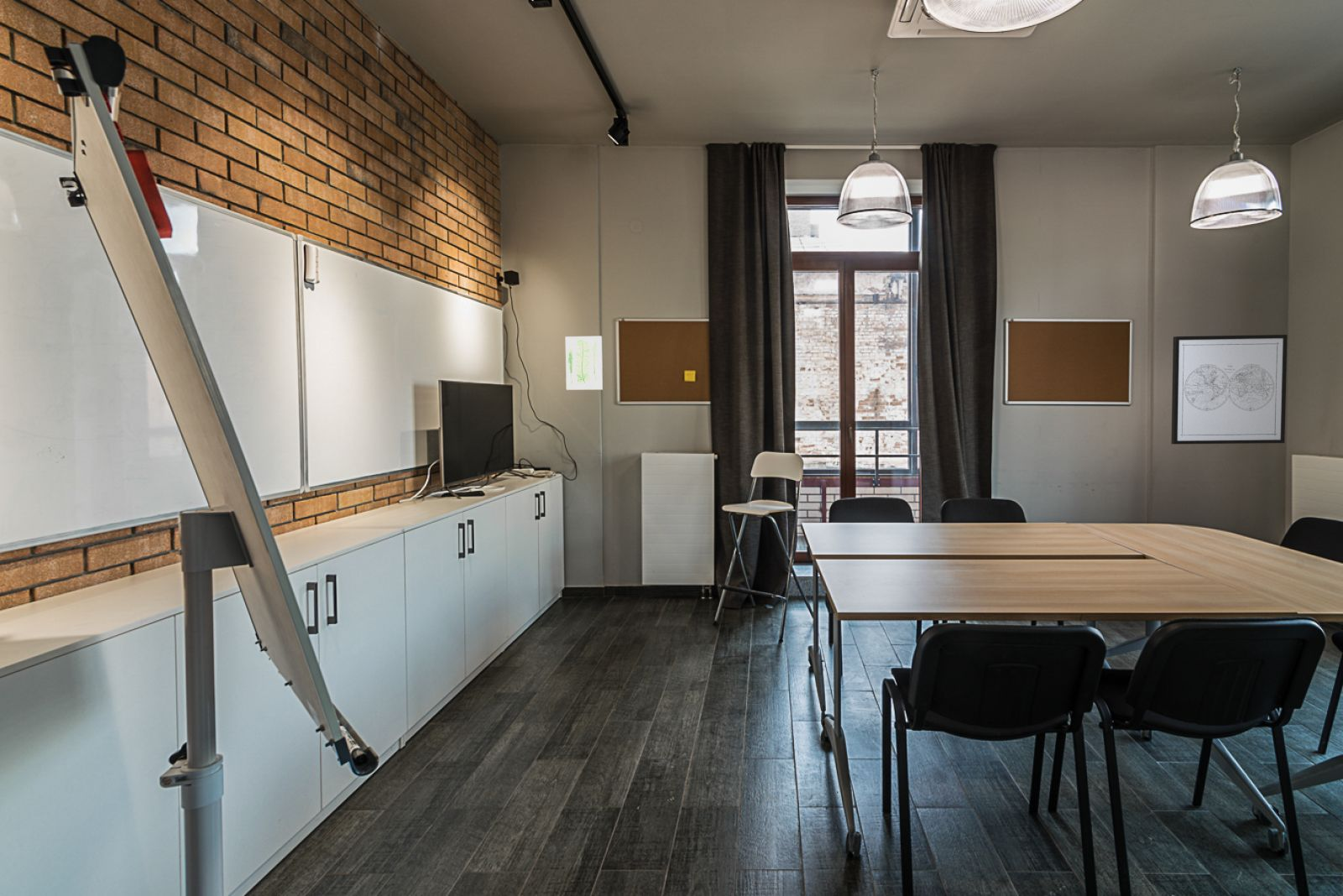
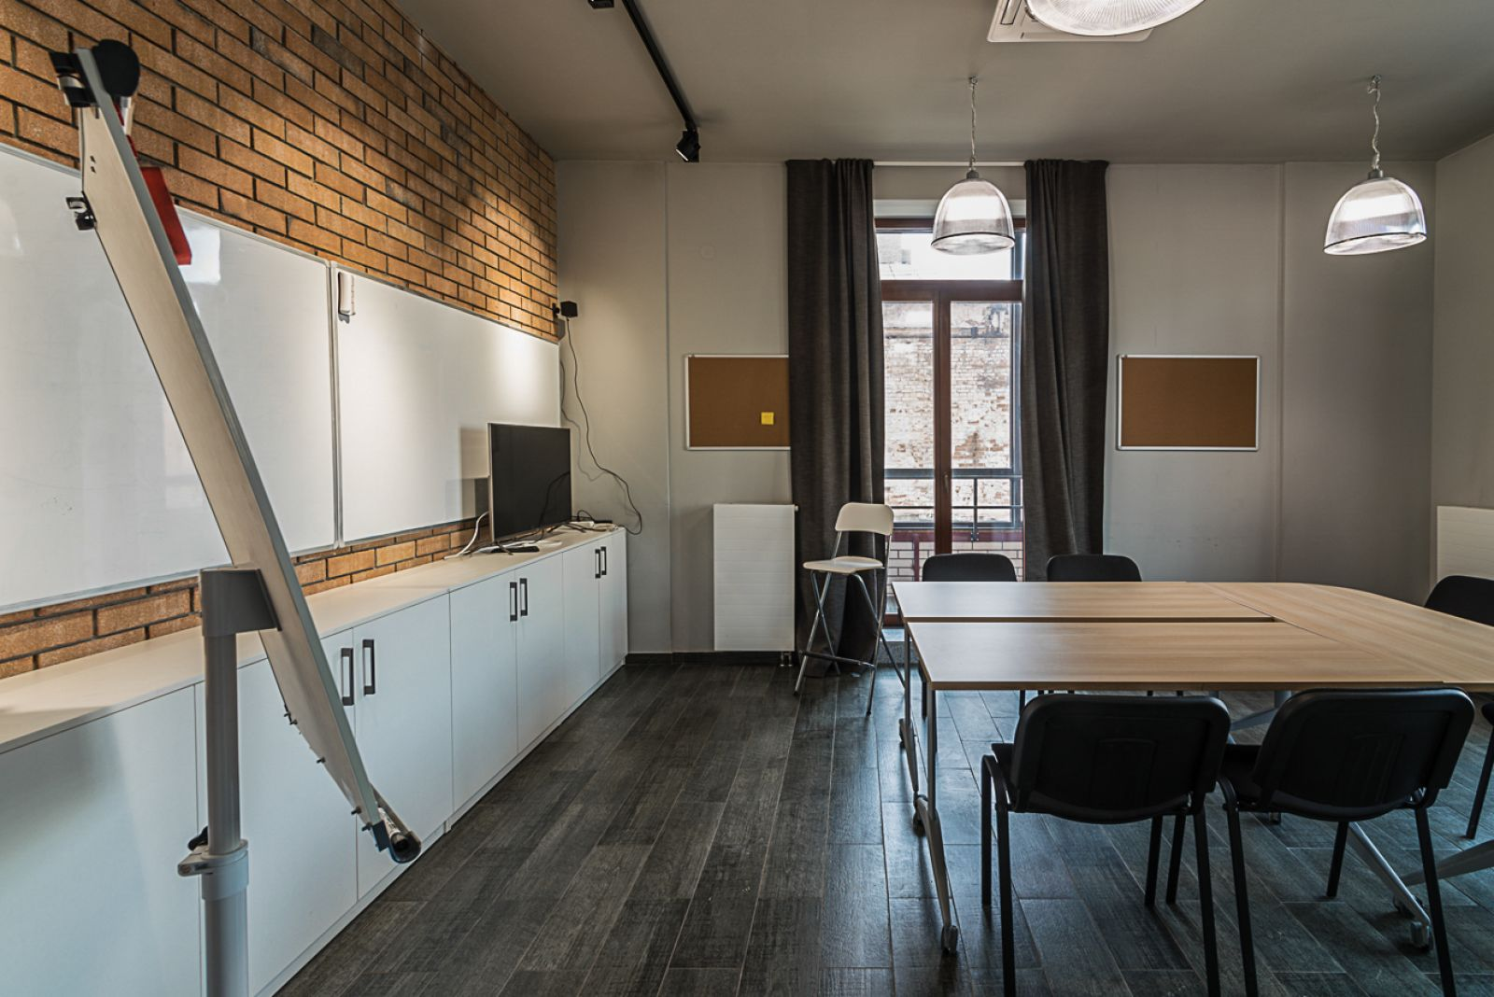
- wall art [565,336,604,391]
- wall art [1170,334,1288,445]
